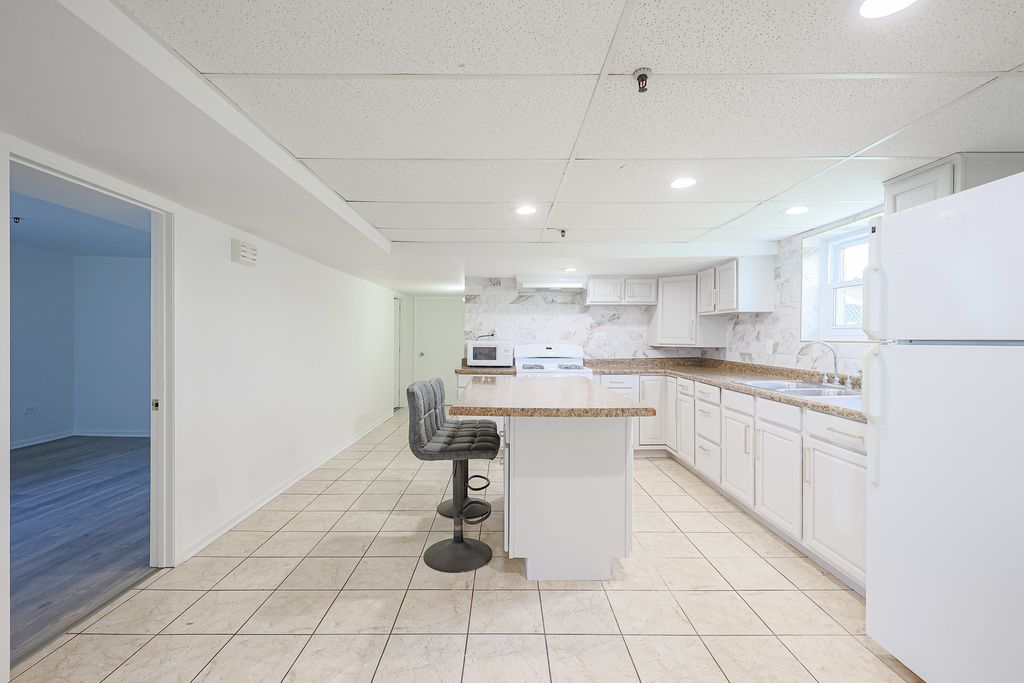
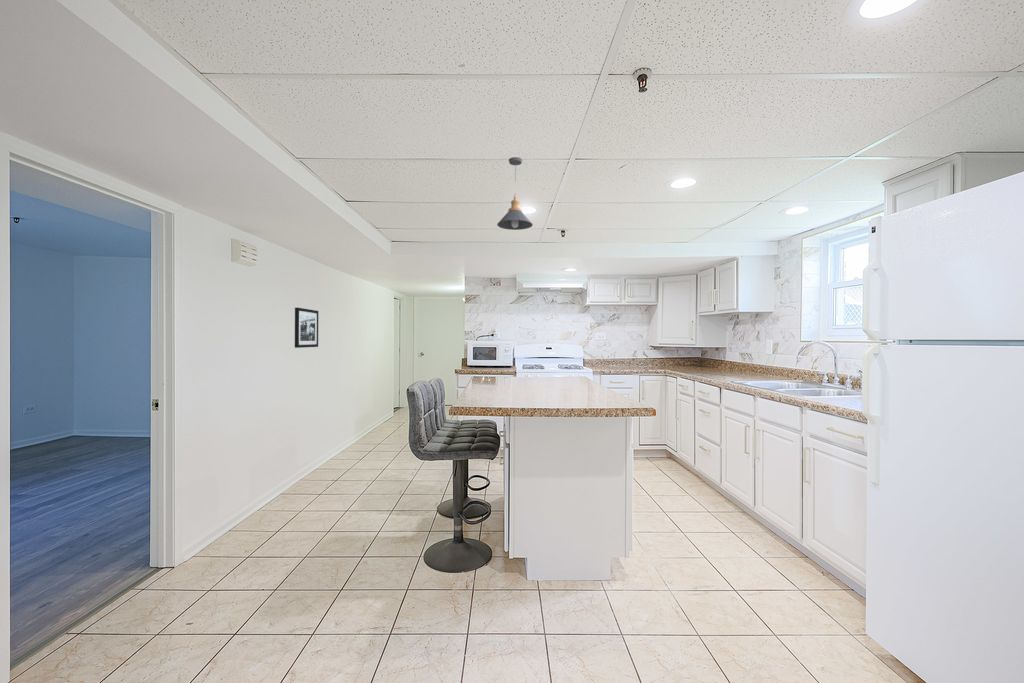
+ pendant light [496,156,534,231]
+ picture frame [294,307,319,349]
